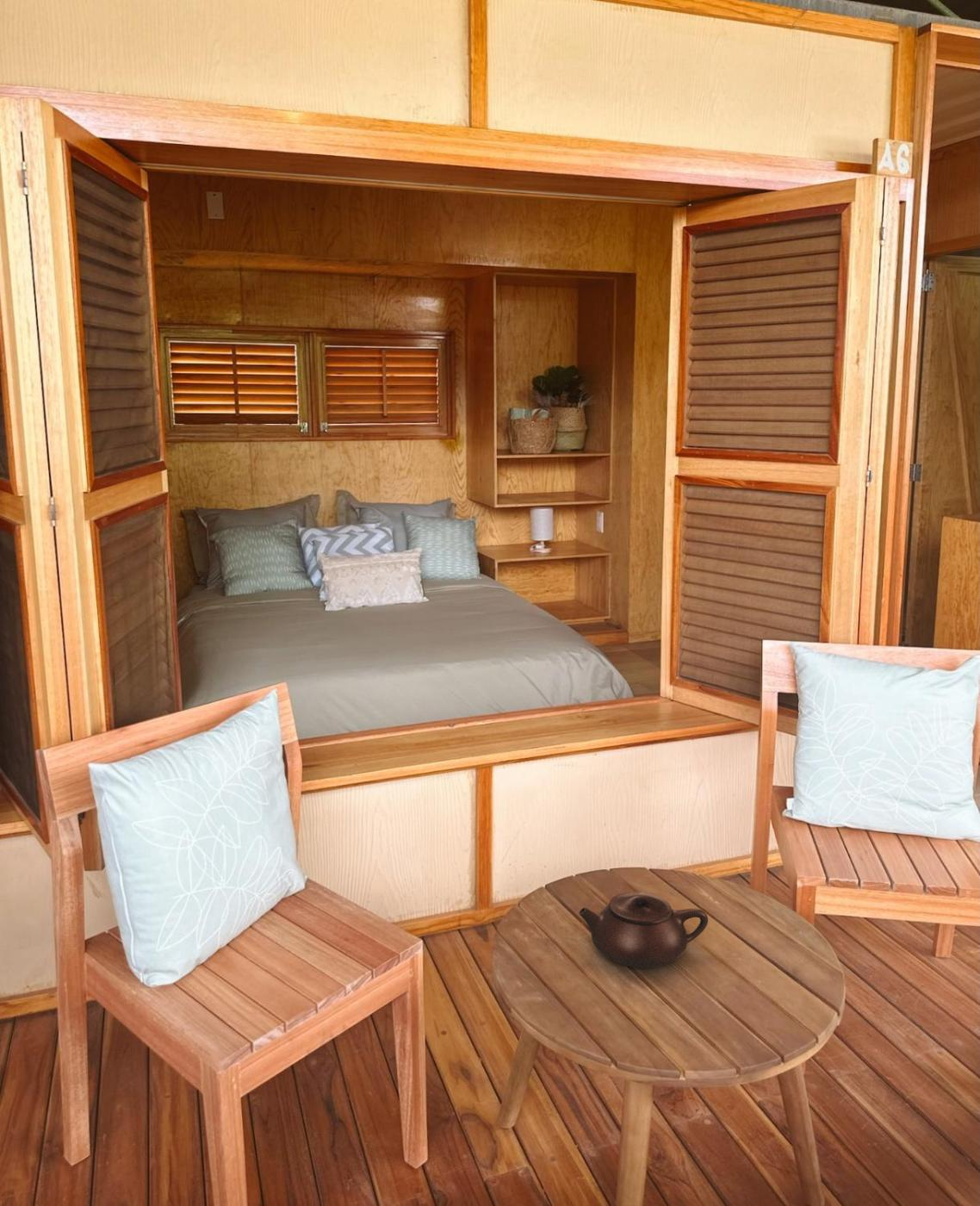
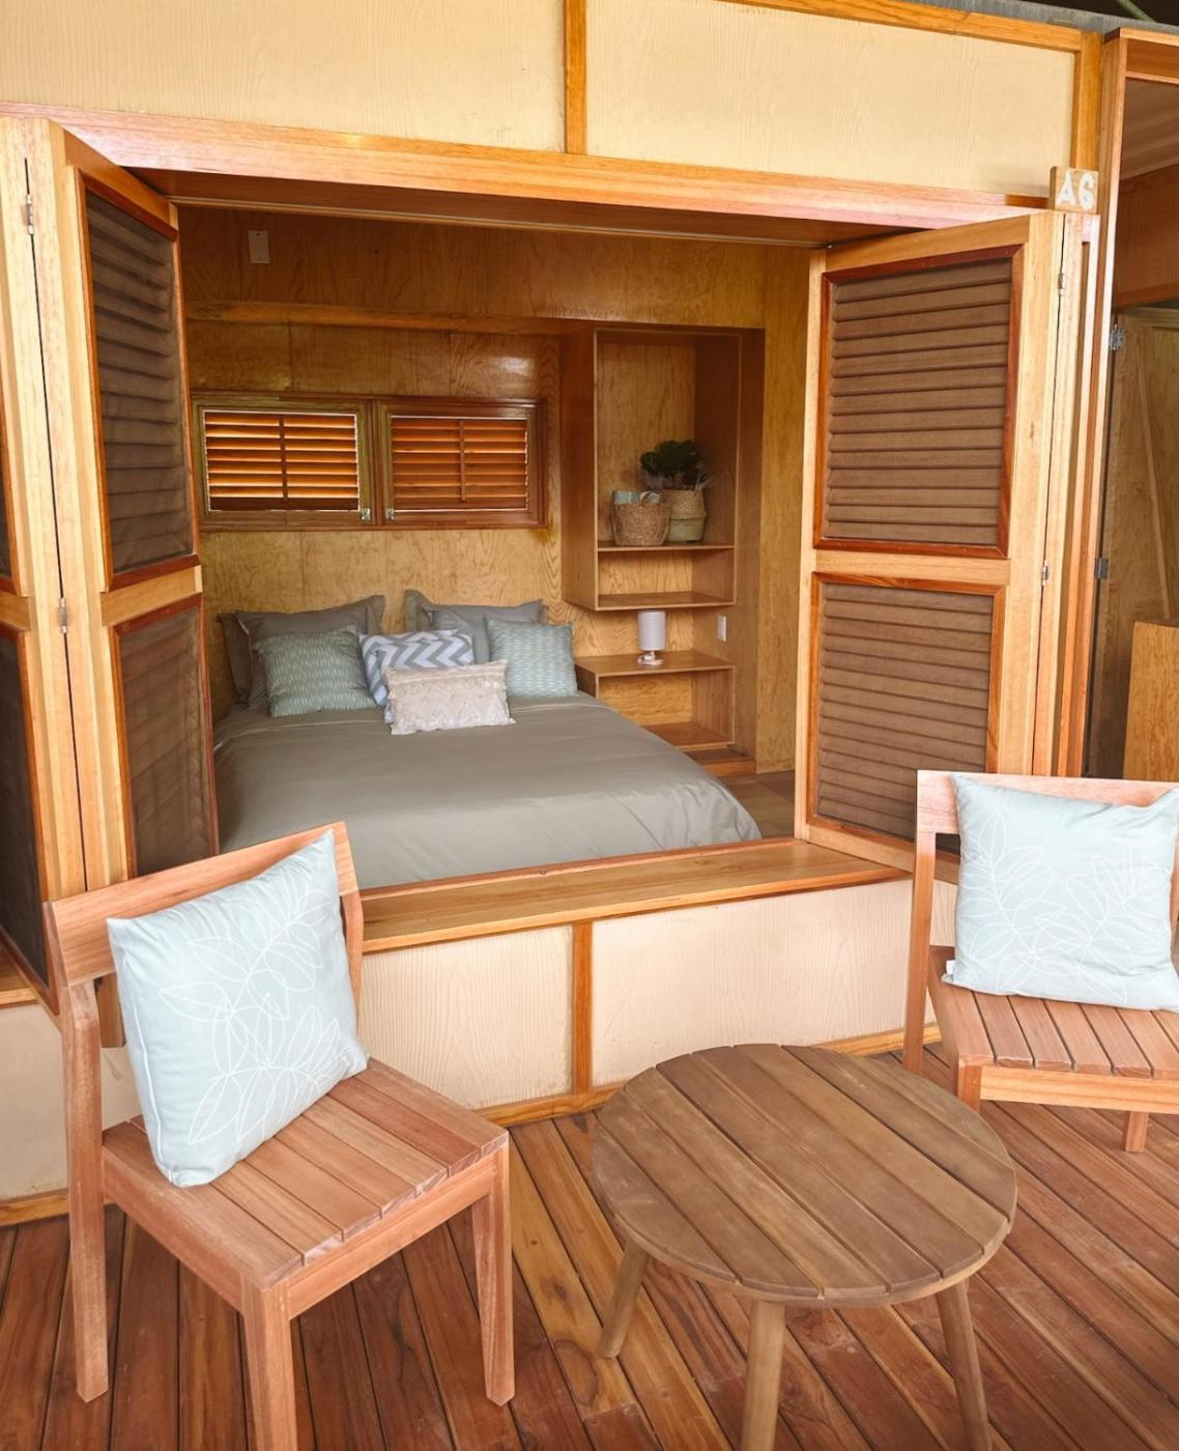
- teapot [578,892,709,968]
